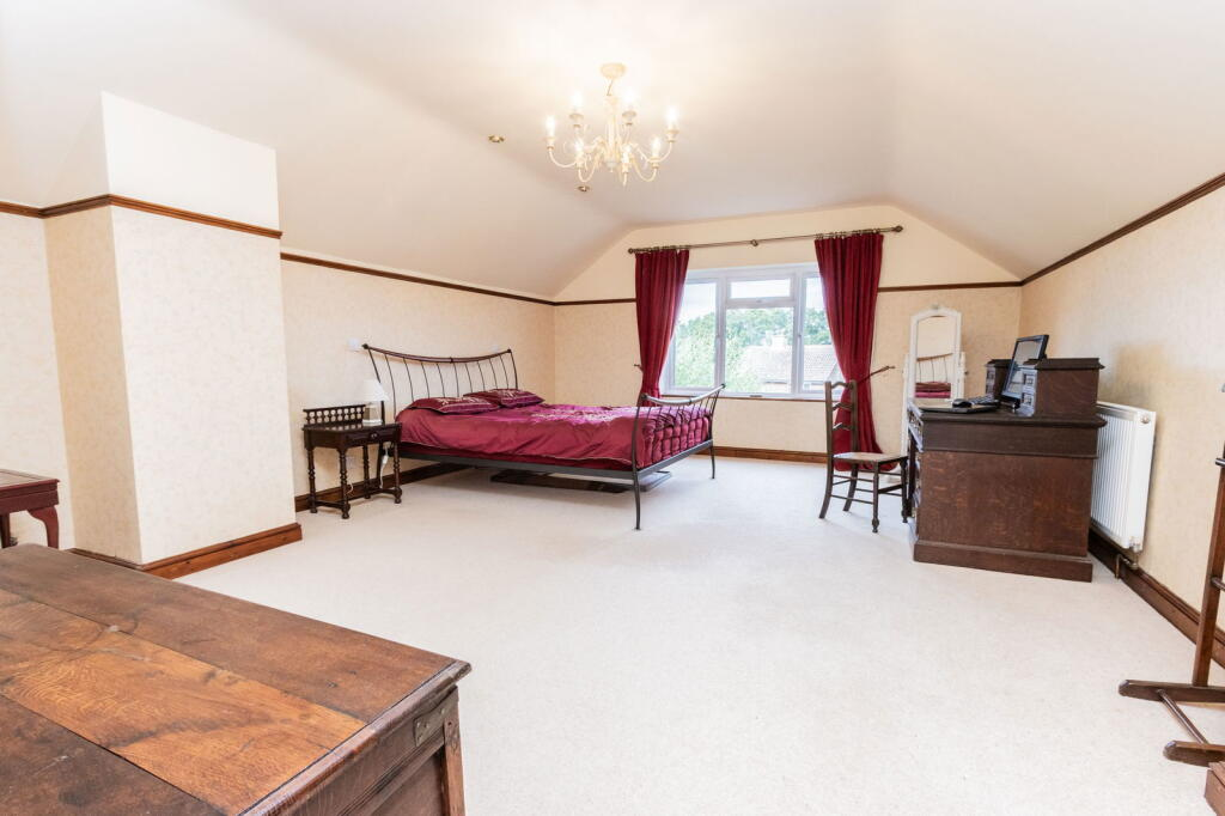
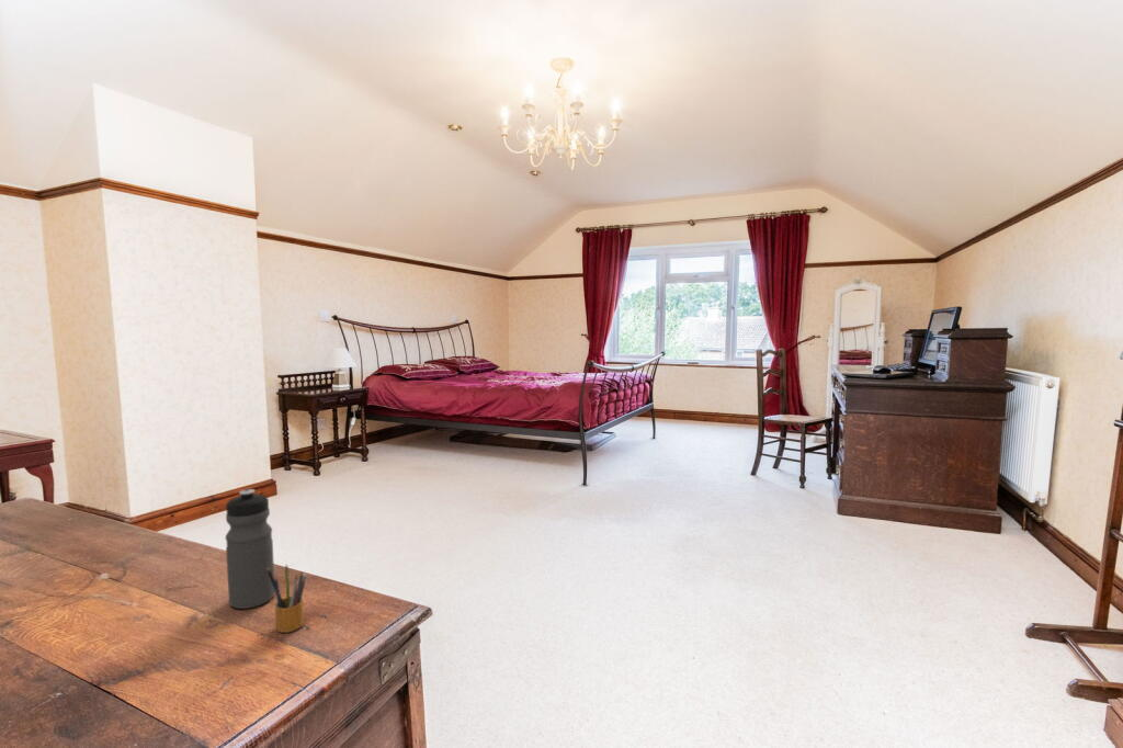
+ pencil box [266,564,308,634]
+ water bottle [225,488,275,610]
